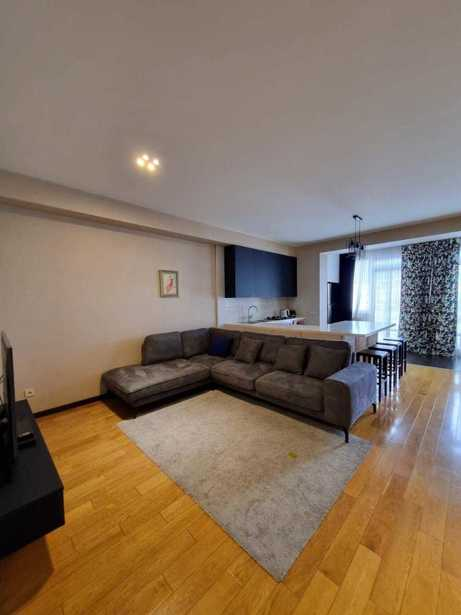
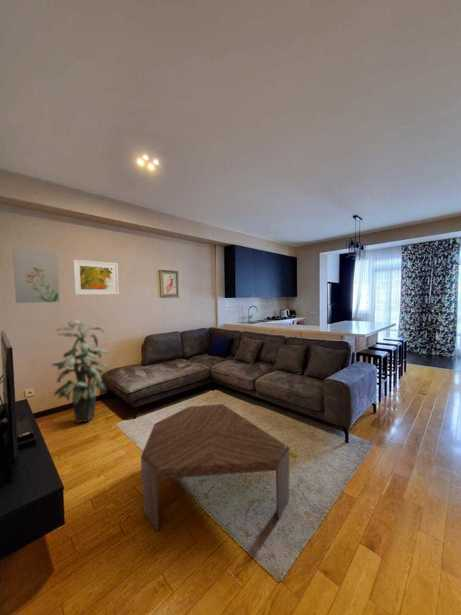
+ indoor plant [50,319,110,424]
+ wall art [12,247,61,304]
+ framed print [72,259,120,296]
+ coffee table [140,403,291,532]
